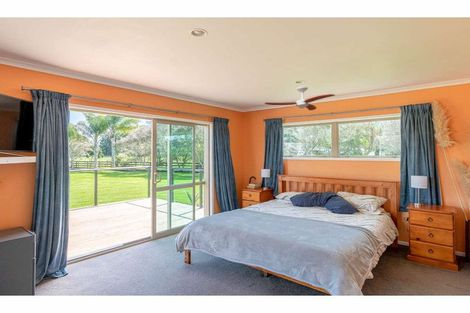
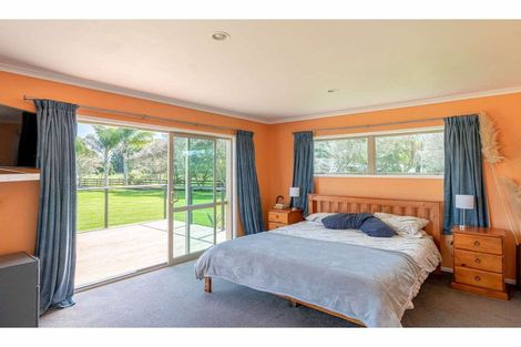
- ceiling fan [264,86,336,111]
